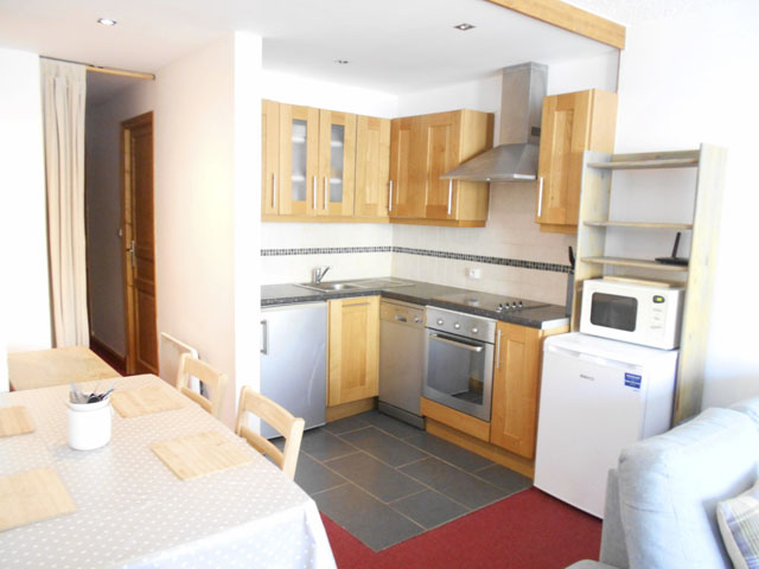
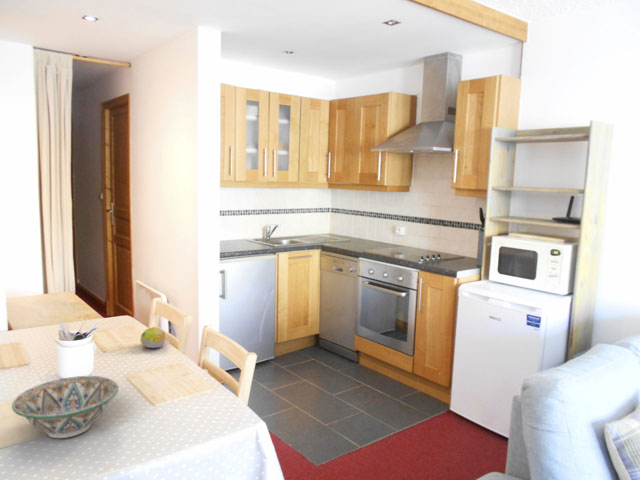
+ fruit [140,326,166,349]
+ decorative bowl [11,375,119,439]
